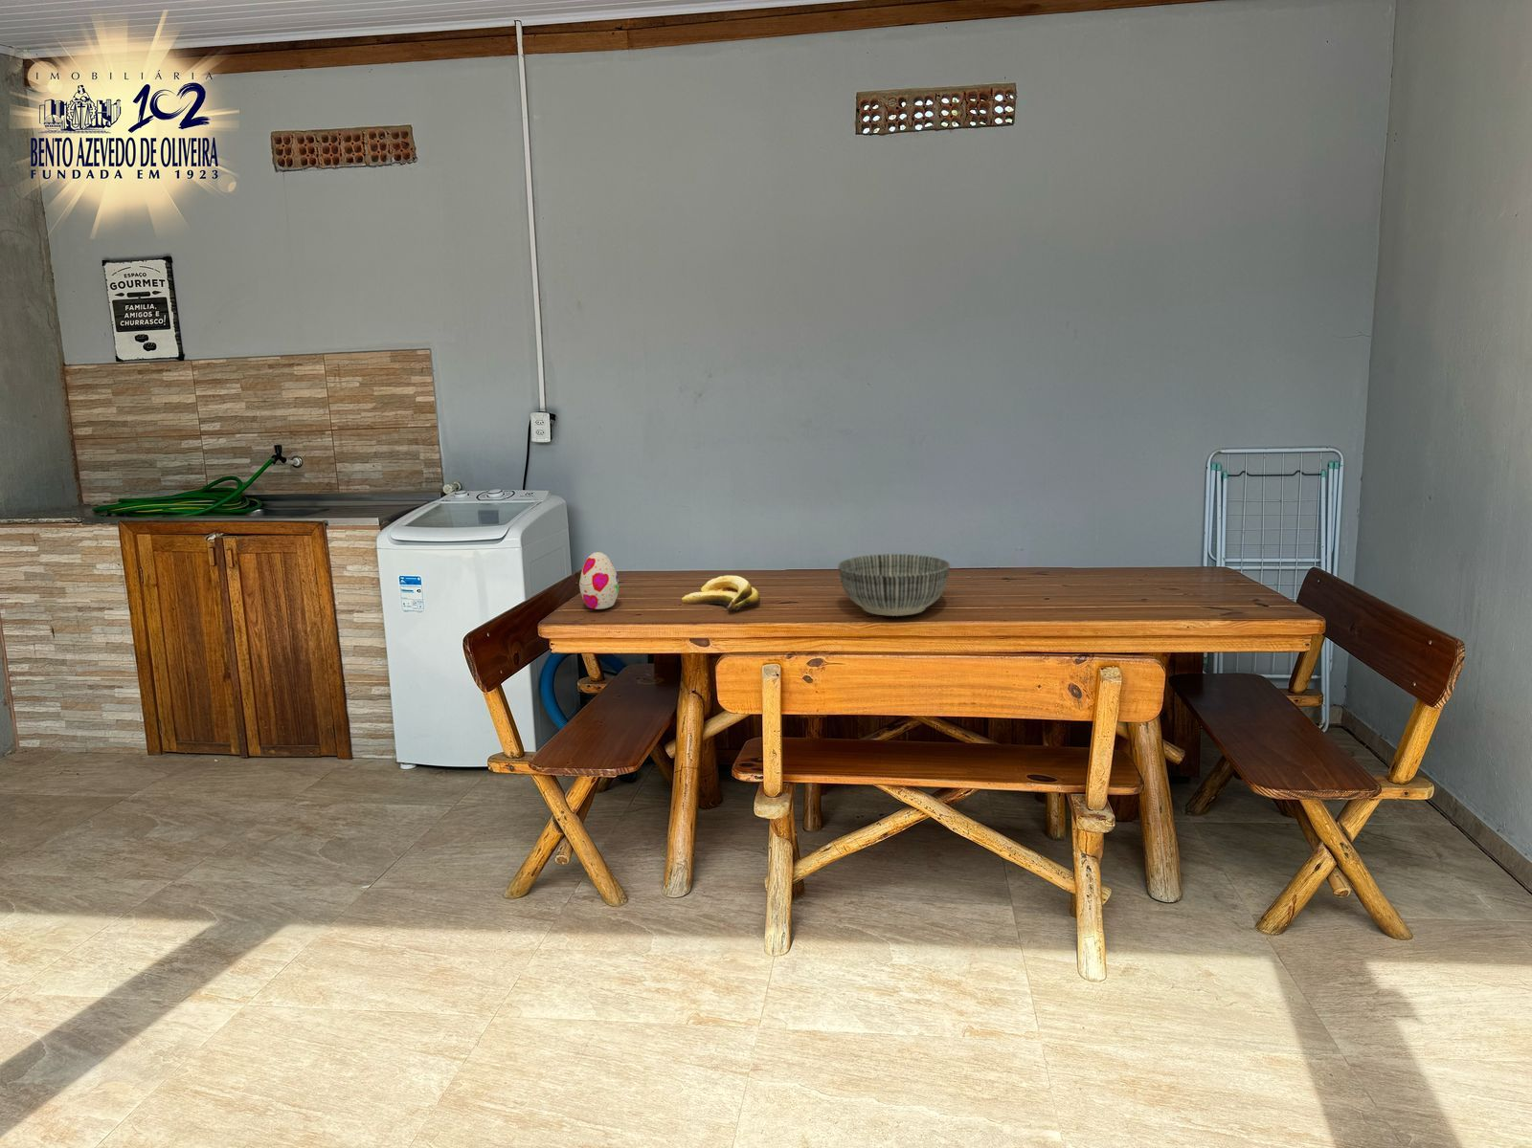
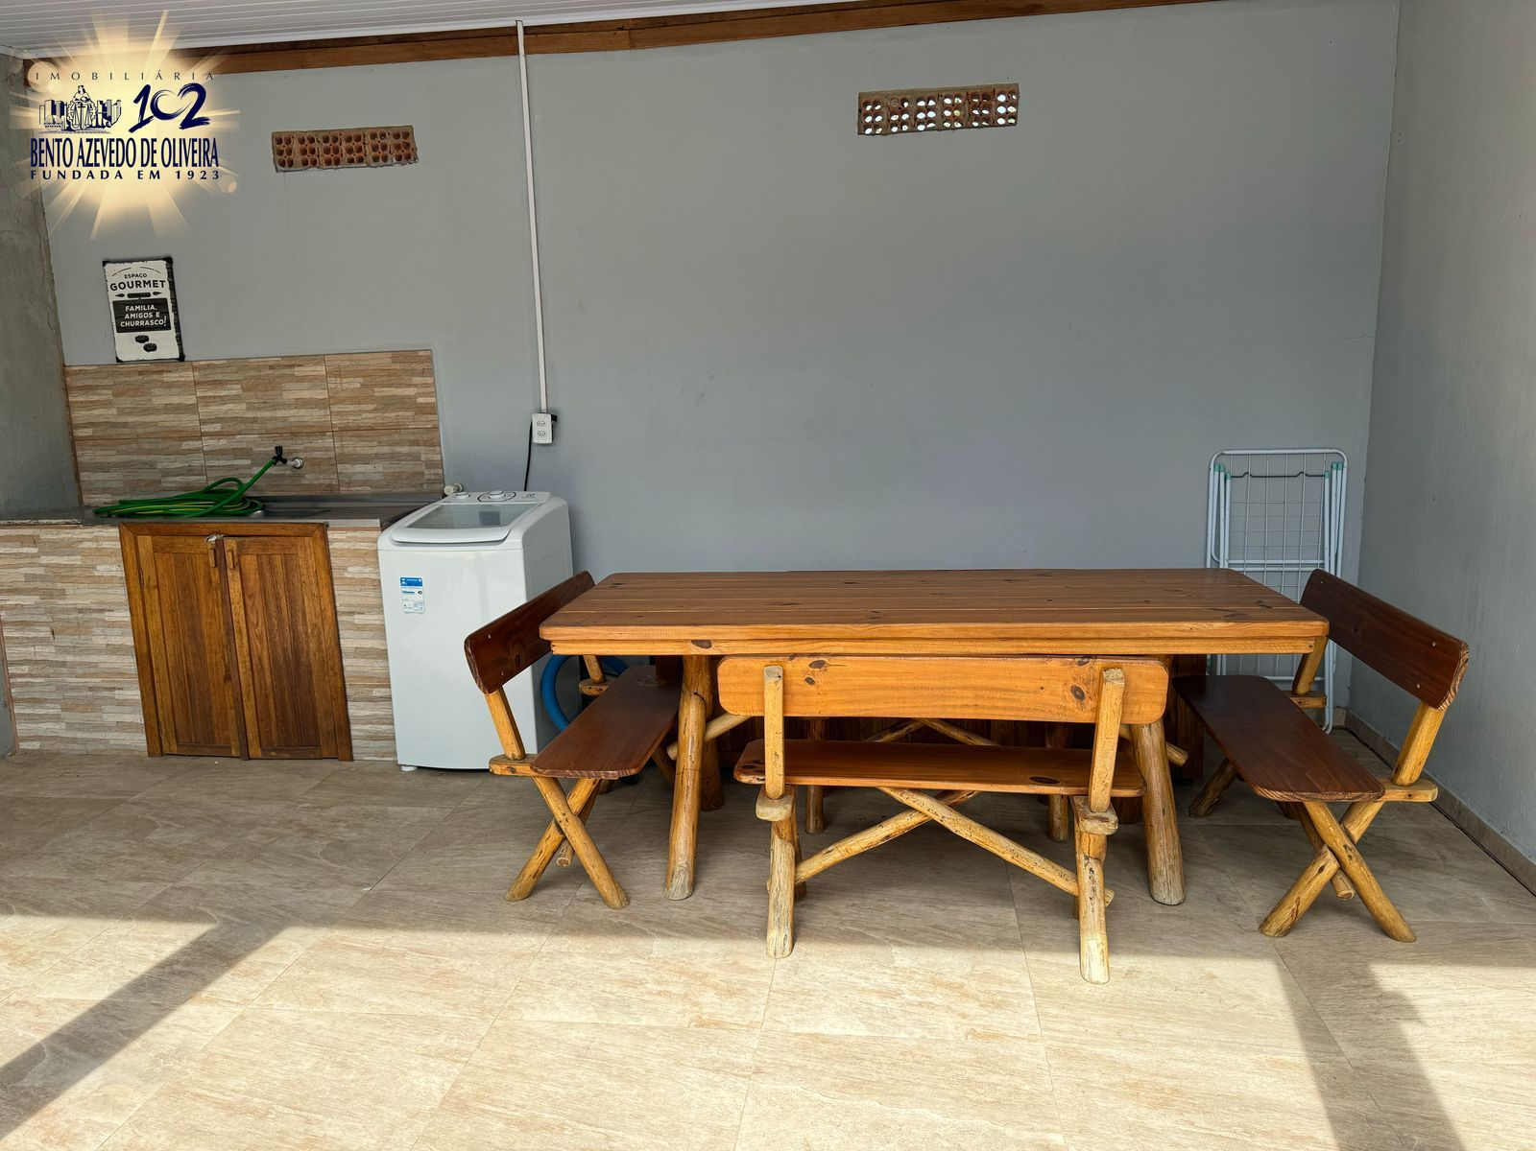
- banana [680,575,761,611]
- bowl [837,554,951,617]
- decorative egg [578,551,620,610]
